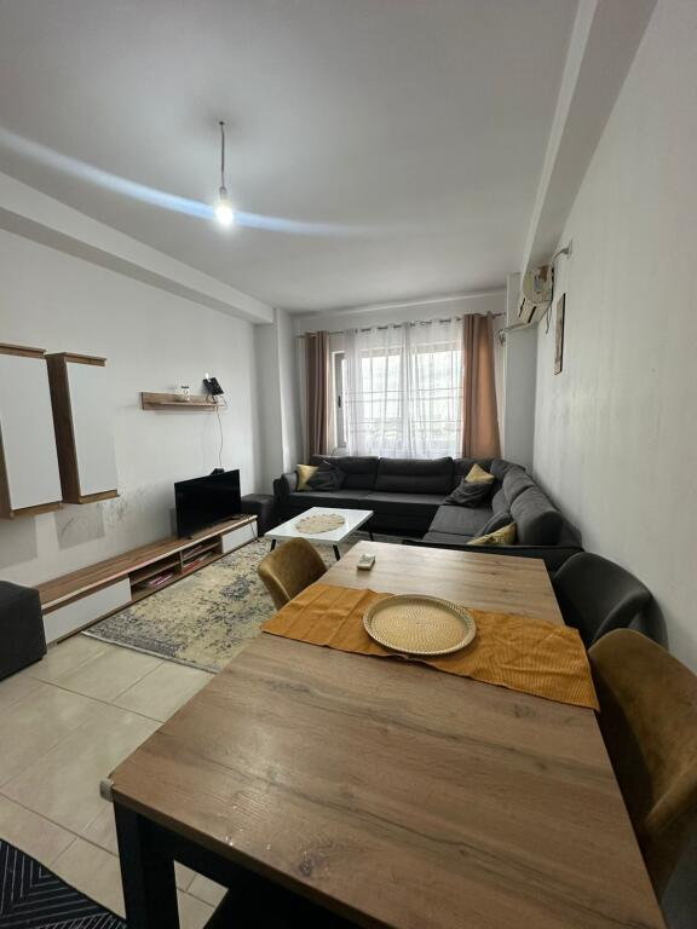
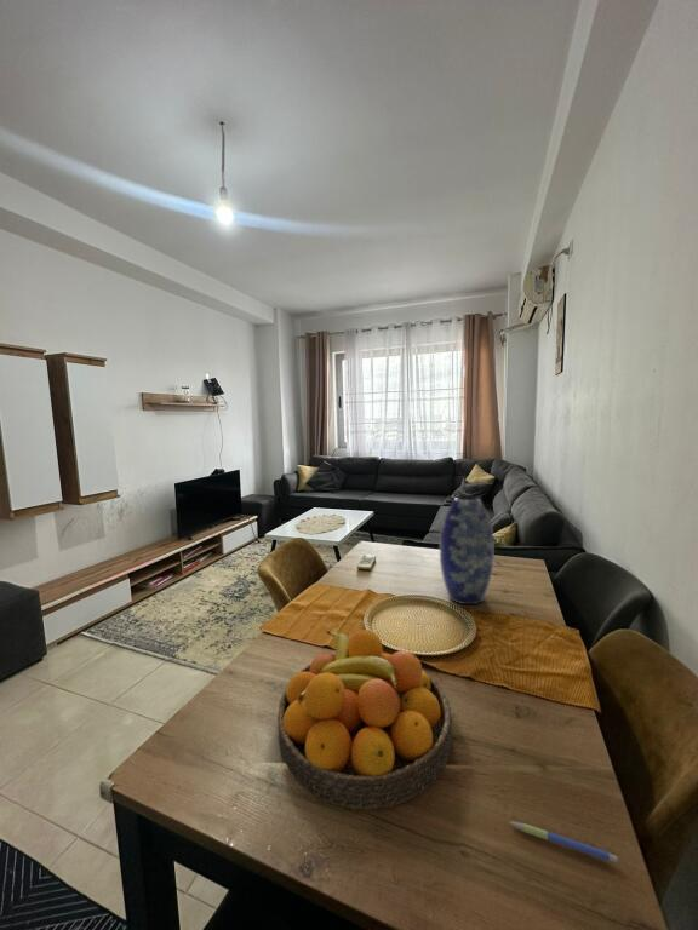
+ fruit bowl [276,628,453,810]
+ vase [439,495,496,605]
+ pen [508,820,619,865]
